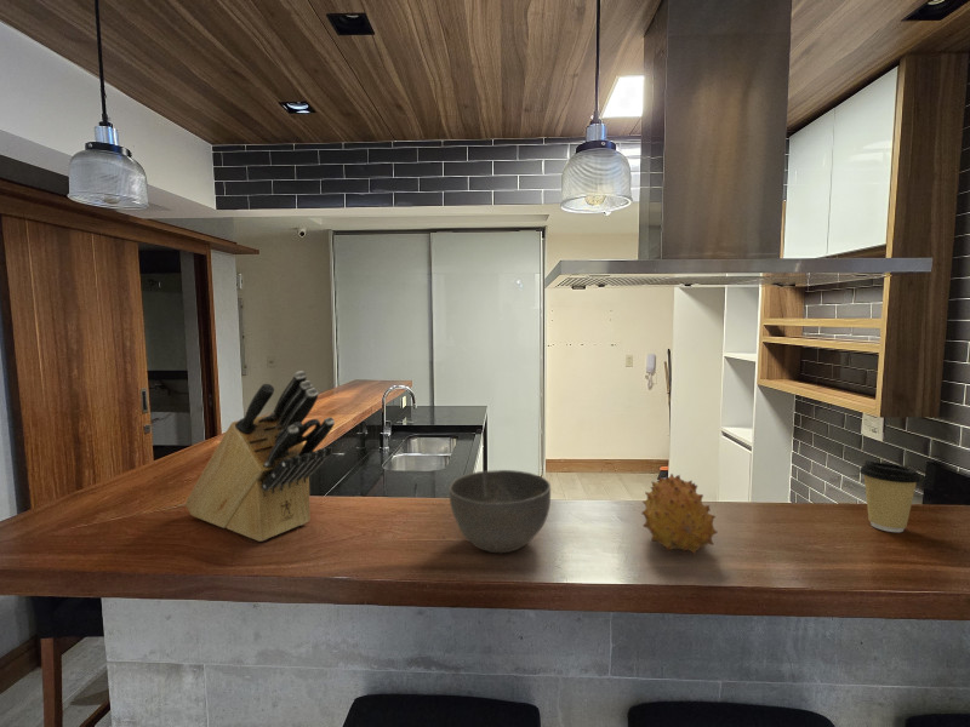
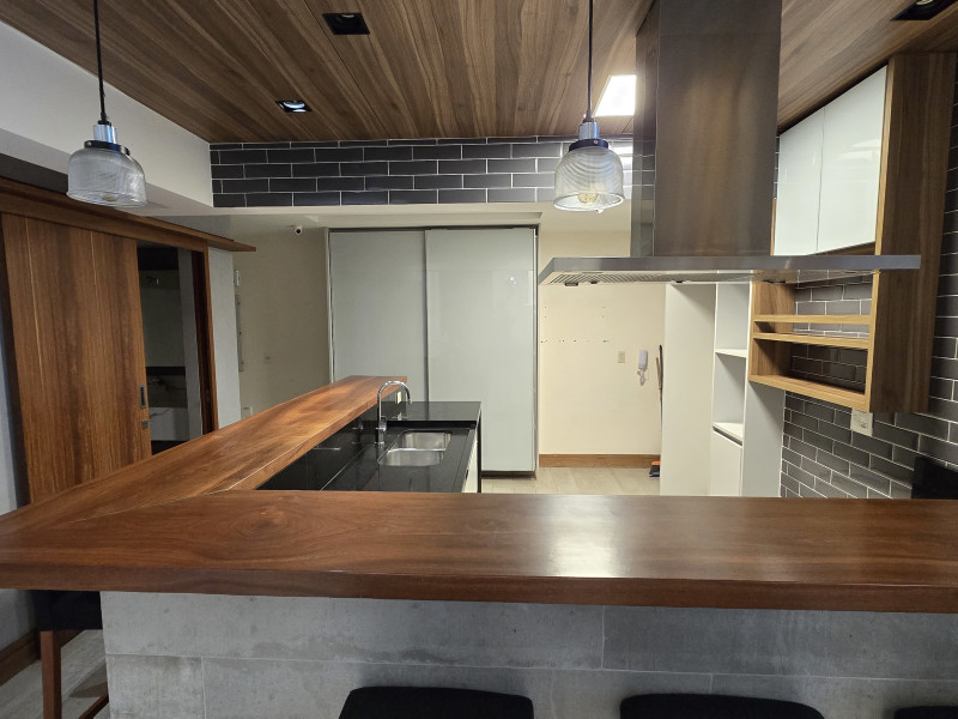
- fruit [640,473,719,555]
- bowl [447,469,552,554]
- coffee cup [858,459,923,533]
- knife block [184,370,336,543]
